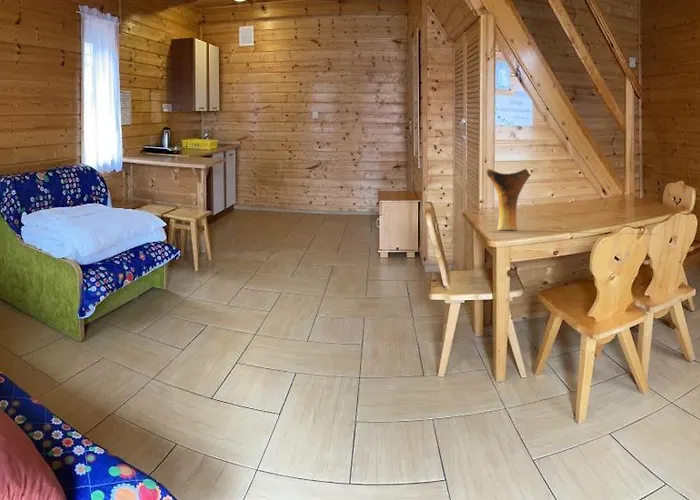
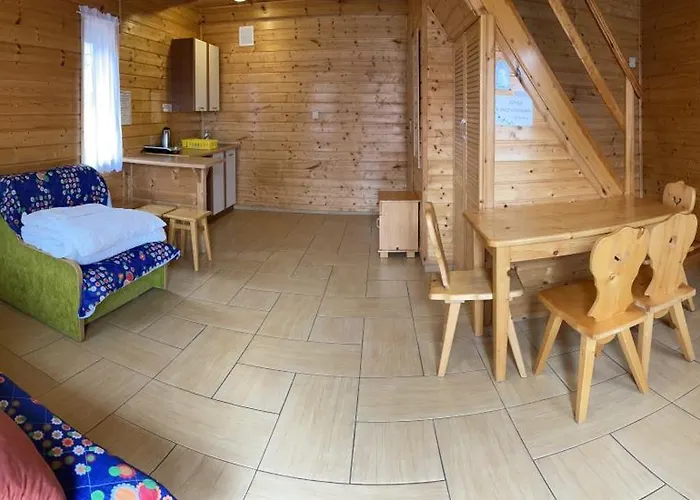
- vase [486,167,532,231]
